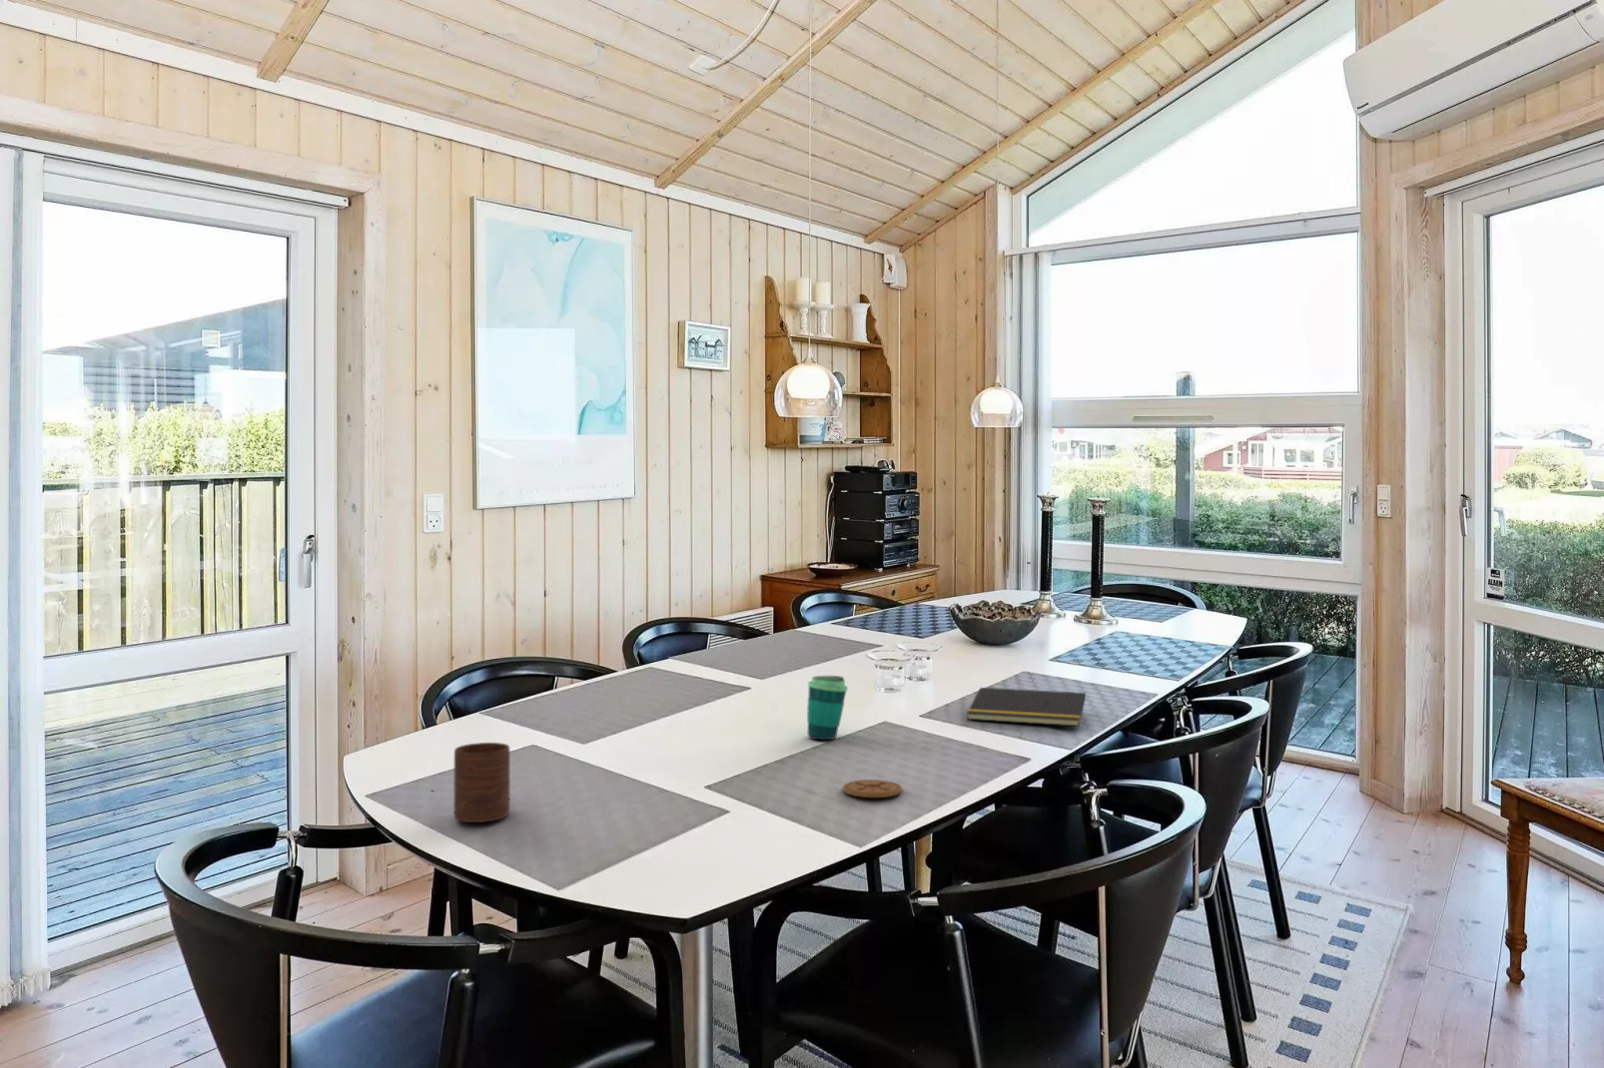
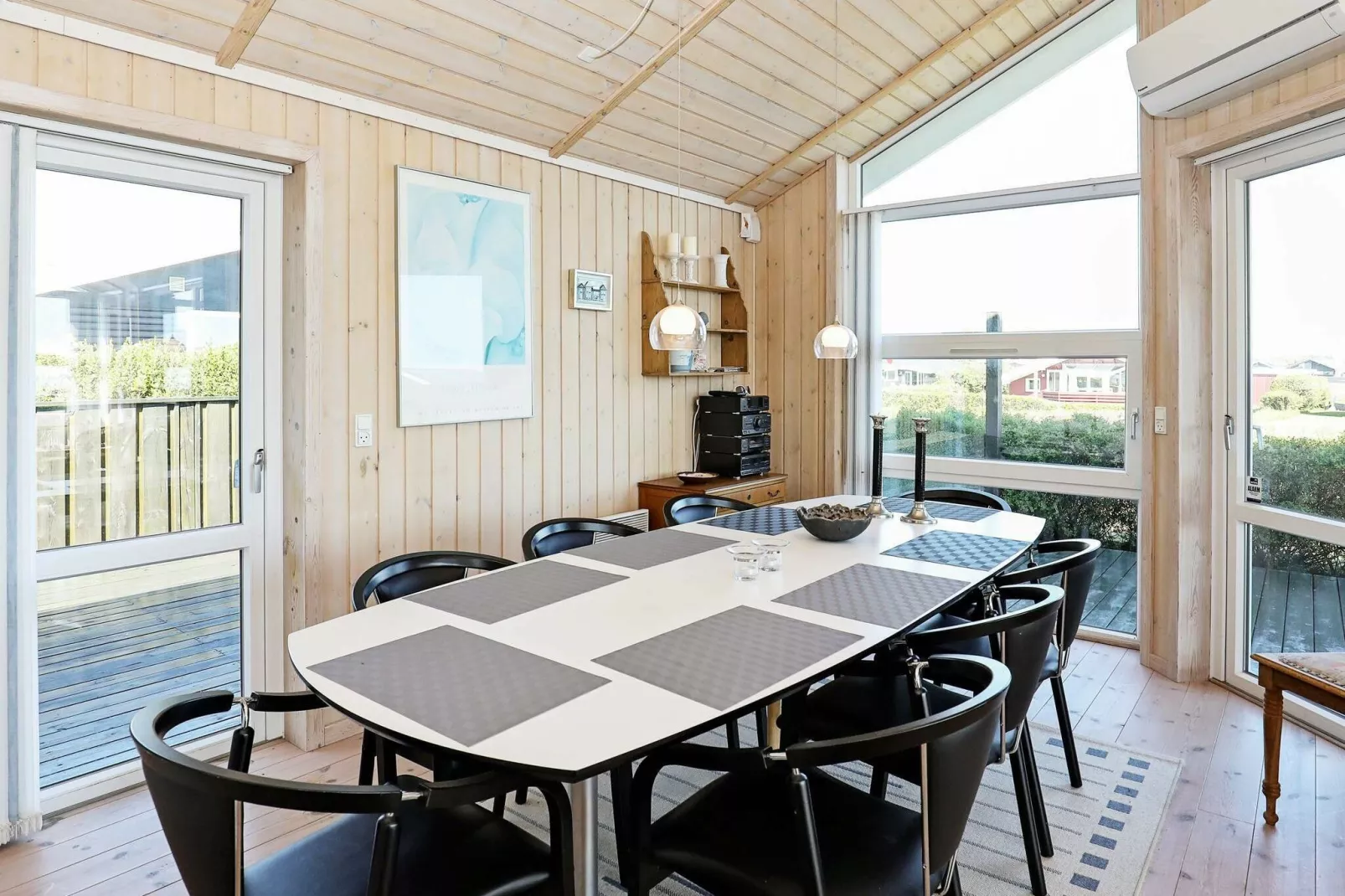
- coaster [842,778,903,799]
- cup [806,675,849,741]
- cup [453,741,510,824]
- notepad [966,687,1086,727]
